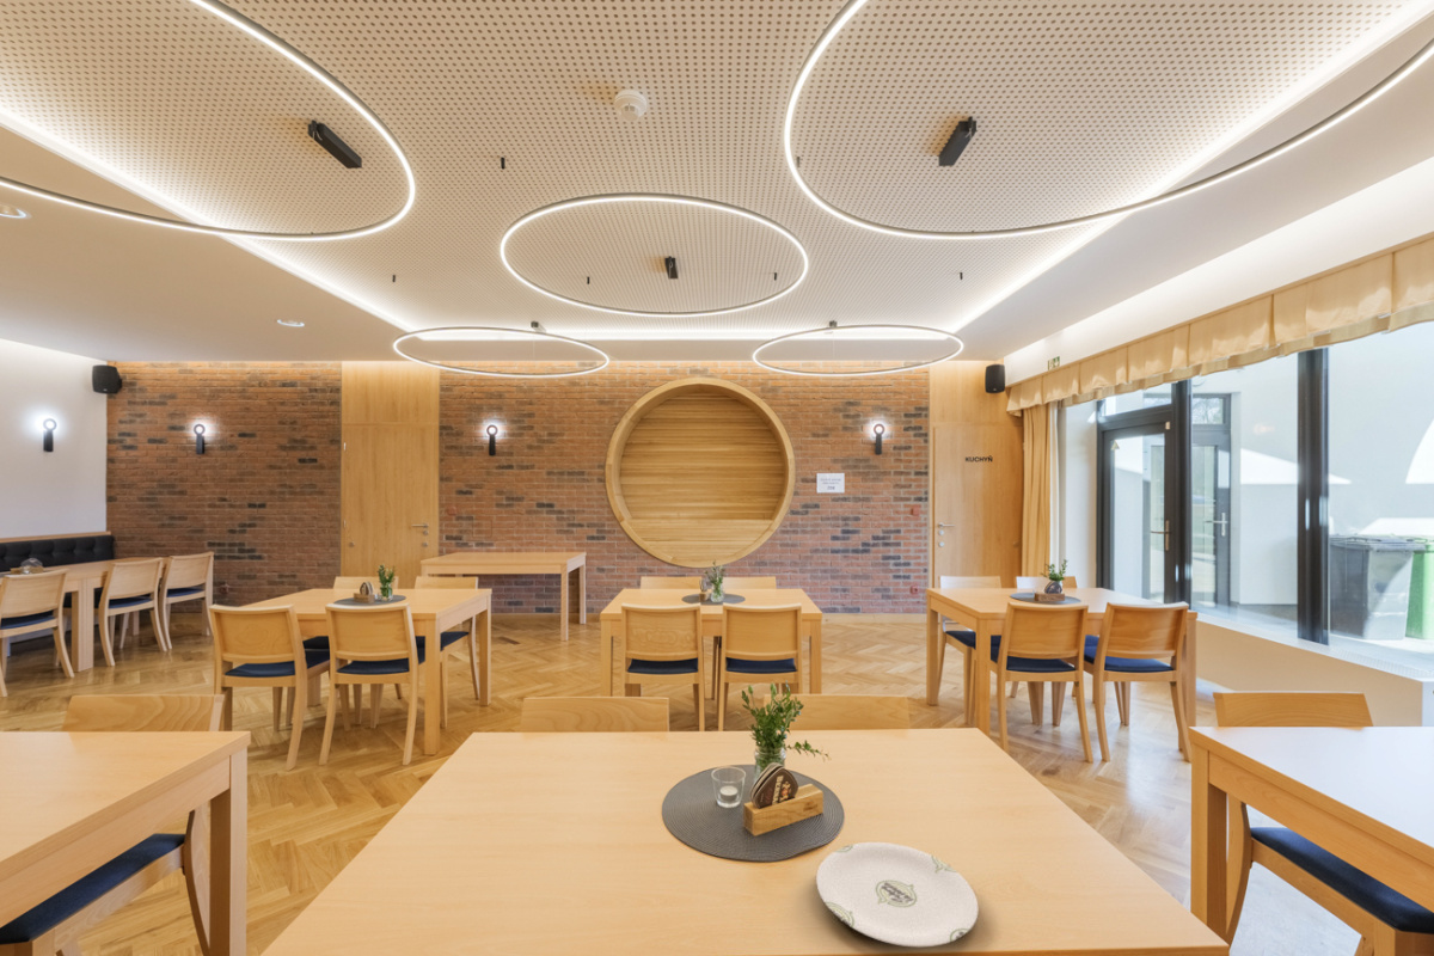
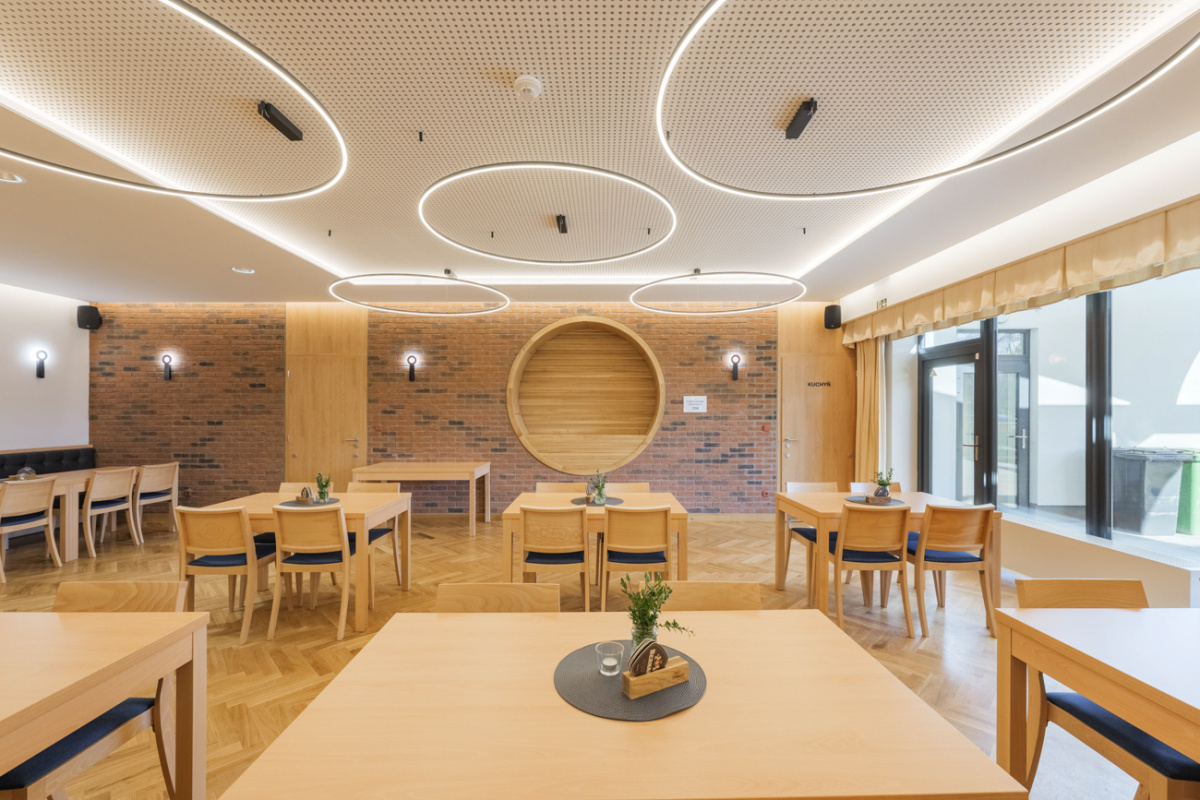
- plate [815,841,980,949]
